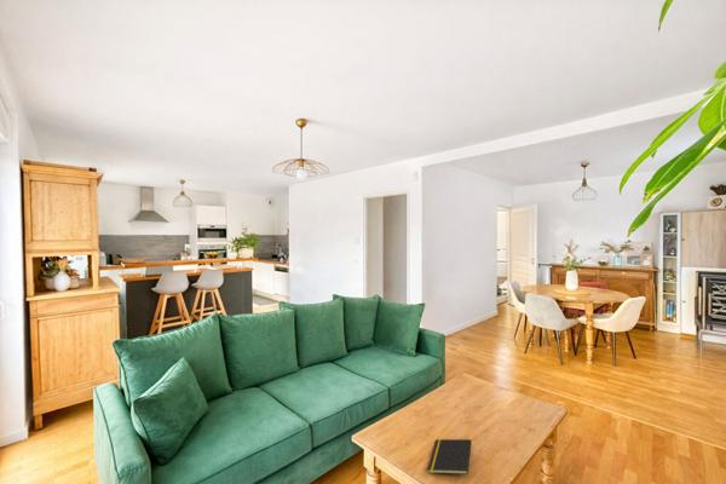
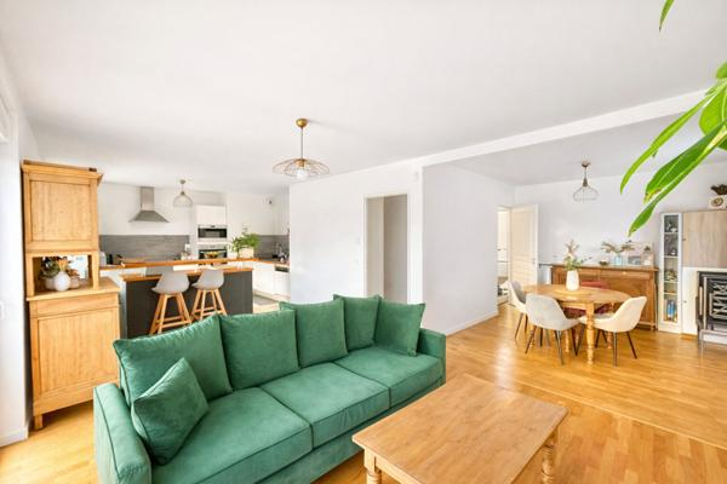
- notepad [427,438,473,476]
